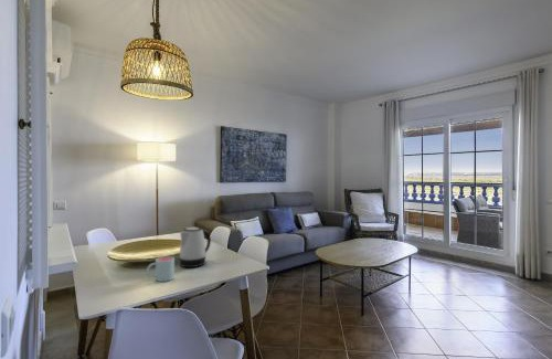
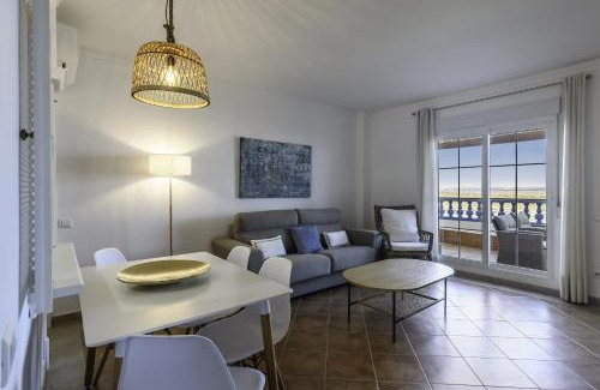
- mug [146,255,176,283]
- kettle [179,226,212,268]
